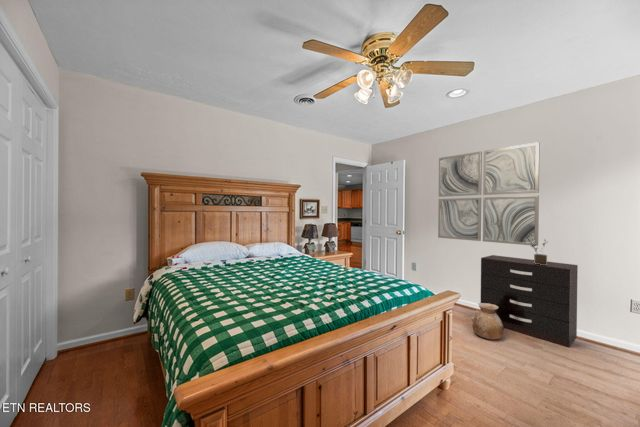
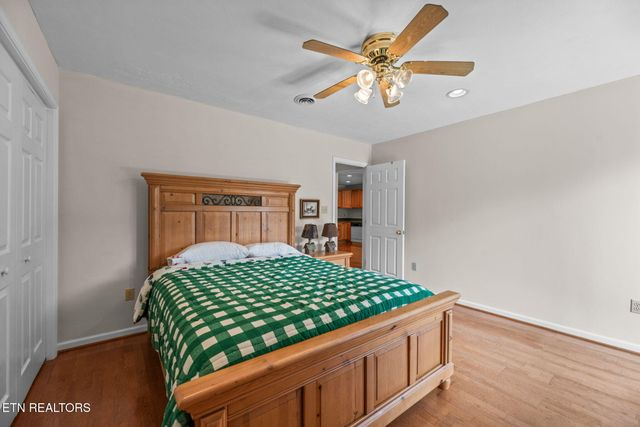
- dresser [480,254,579,348]
- potted plant [527,238,549,265]
- vase [470,302,505,340]
- wall art [437,141,541,247]
